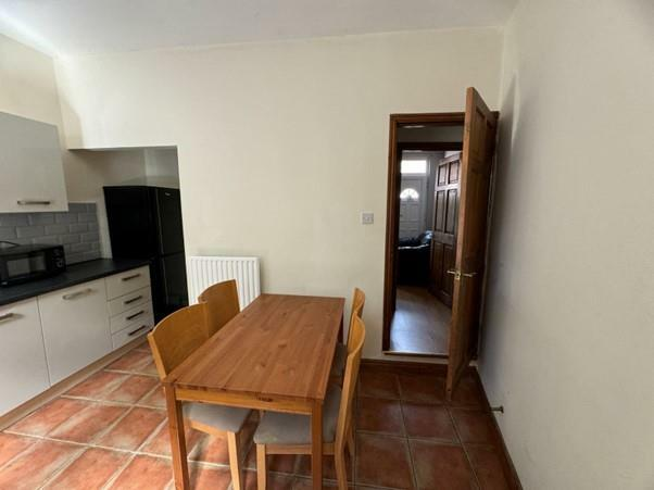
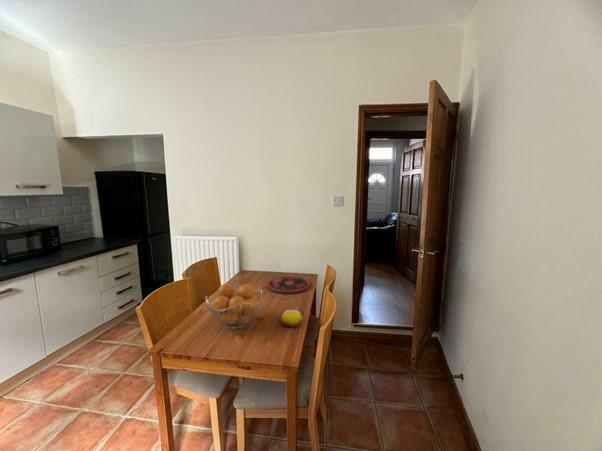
+ fruit [280,309,303,328]
+ fruit basket [204,283,263,330]
+ plate [266,275,311,294]
